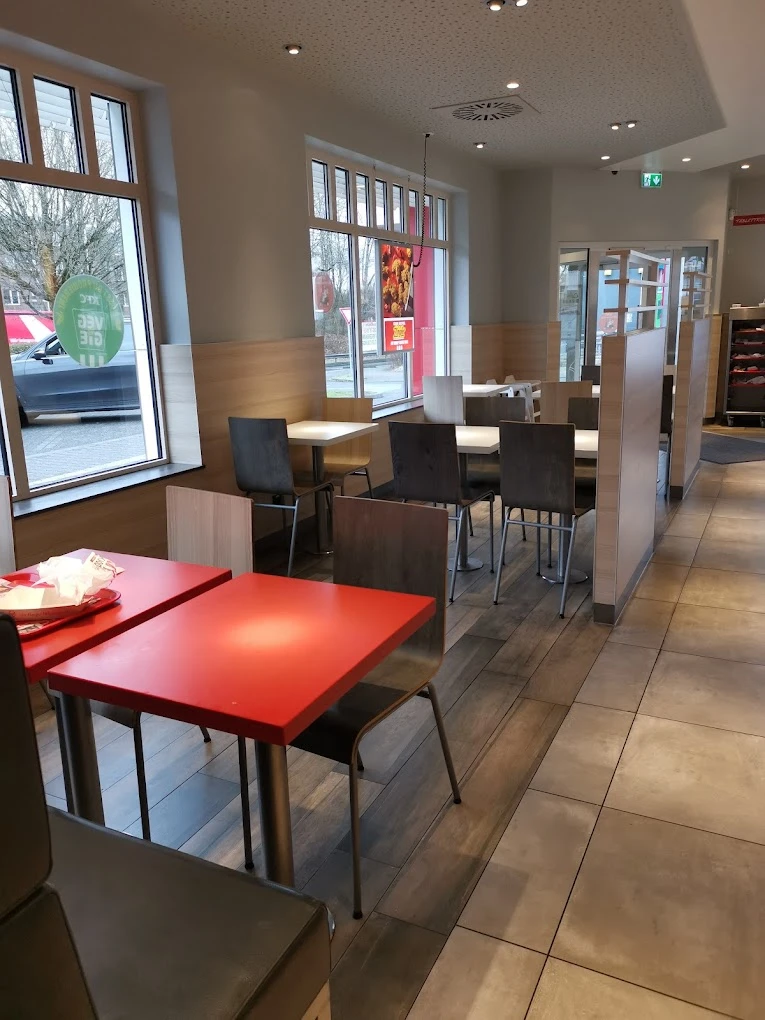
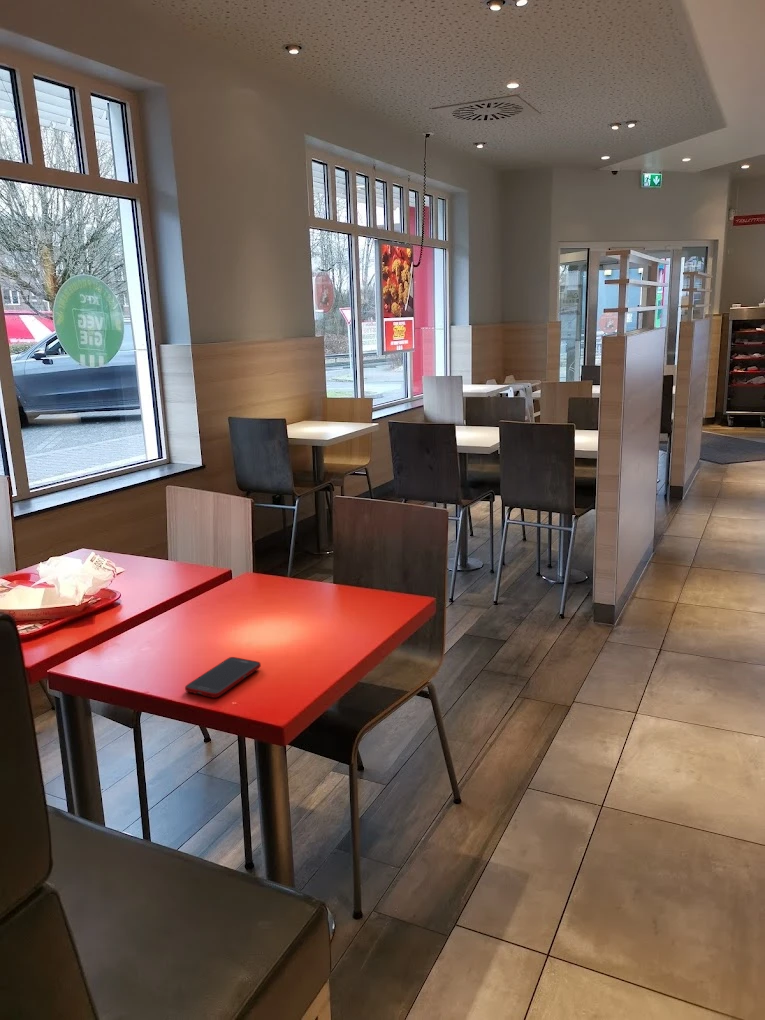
+ cell phone [184,656,262,699]
